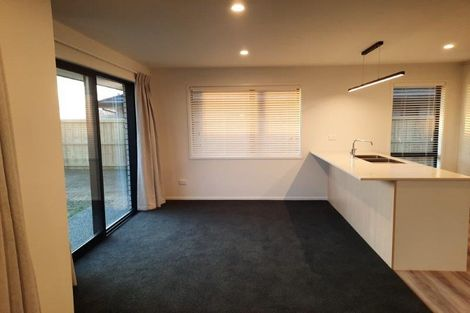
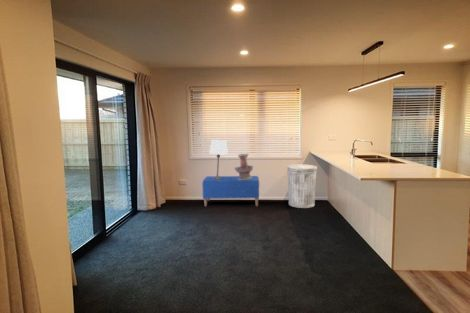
+ bench [201,175,260,207]
+ lamp [208,139,229,180]
+ trash can [286,164,318,209]
+ decorative urn [233,152,254,180]
